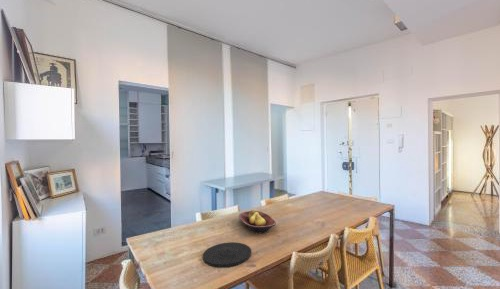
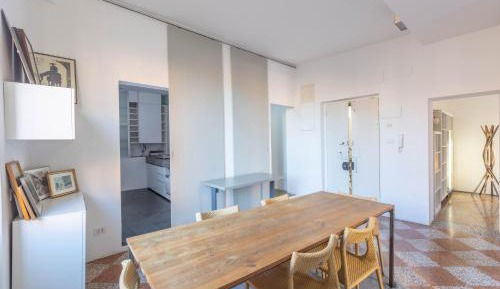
- plate [202,241,252,268]
- fruit bowl [238,209,277,234]
